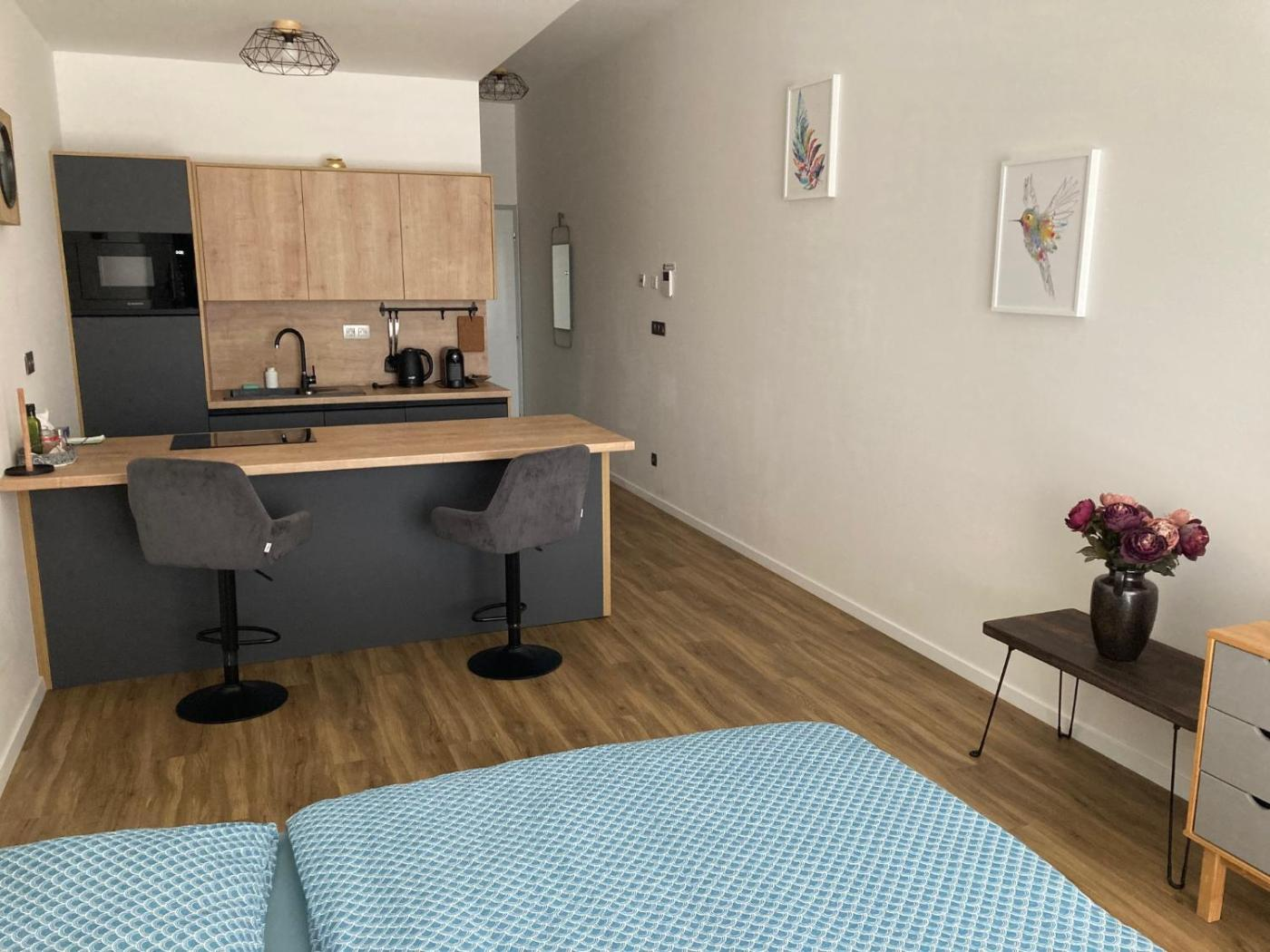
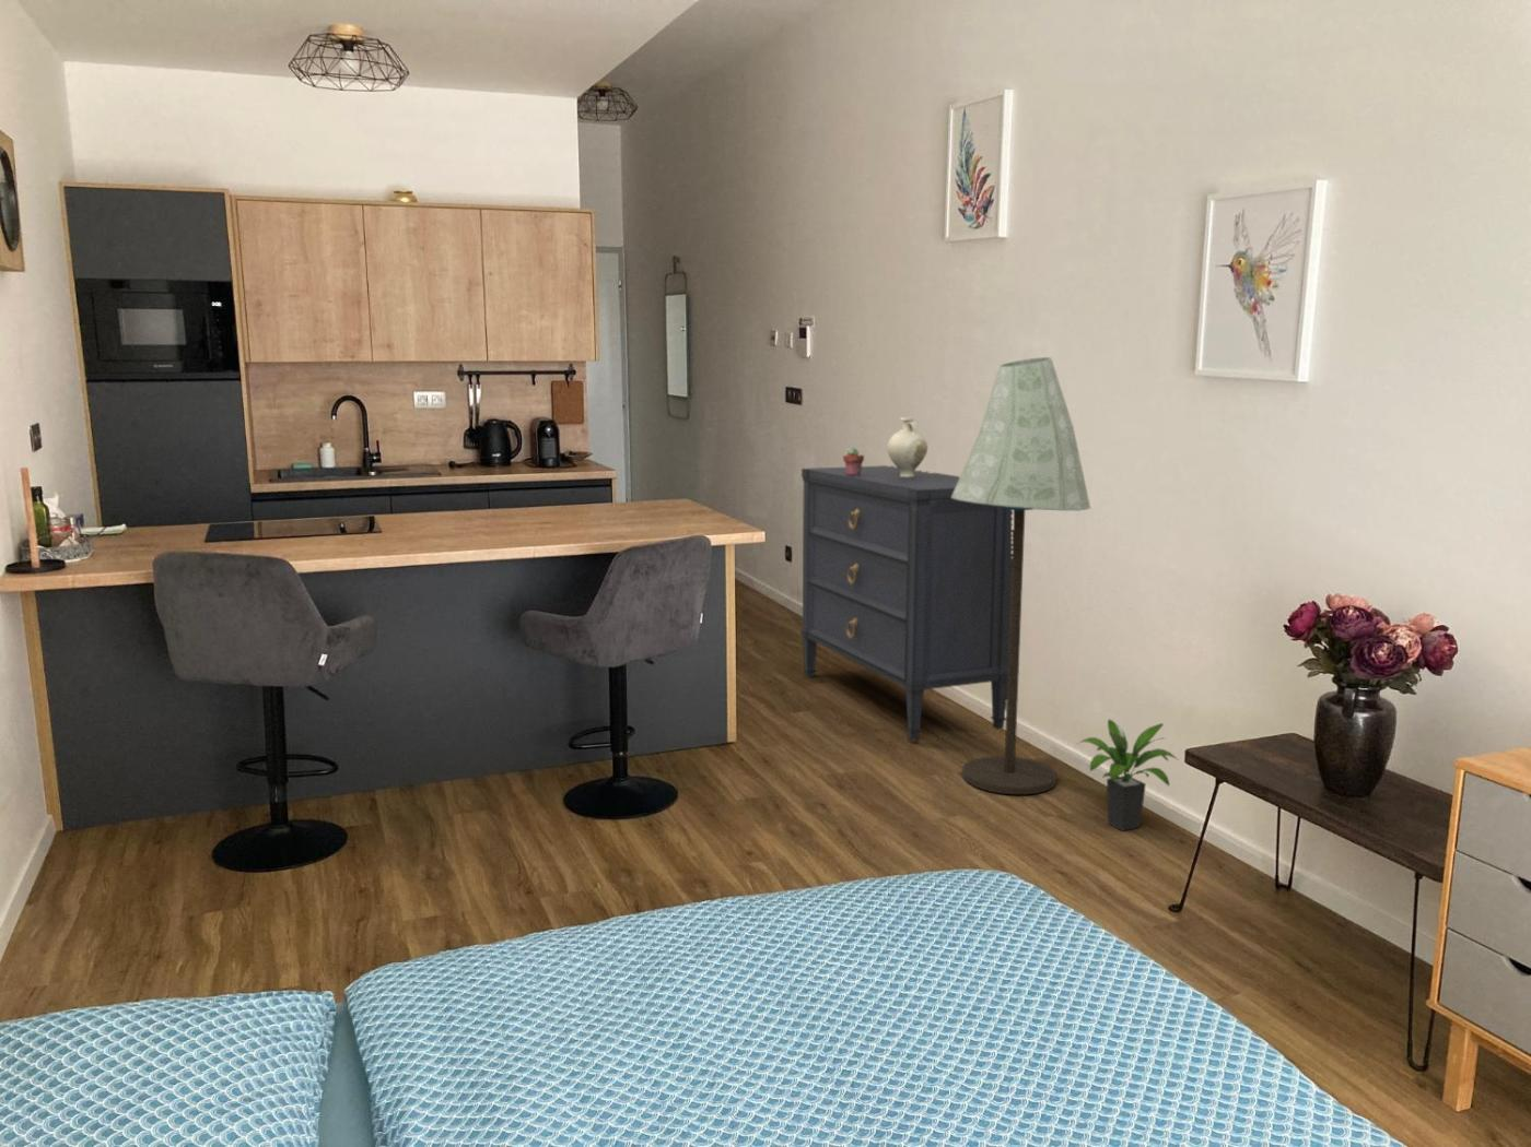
+ potted succulent [843,446,866,475]
+ dresser [800,464,1014,742]
+ decorative vase [886,416,928,477]
+ potted plant [1074,719,1179,833]
+ floor lamp [951,357,1091,795]
